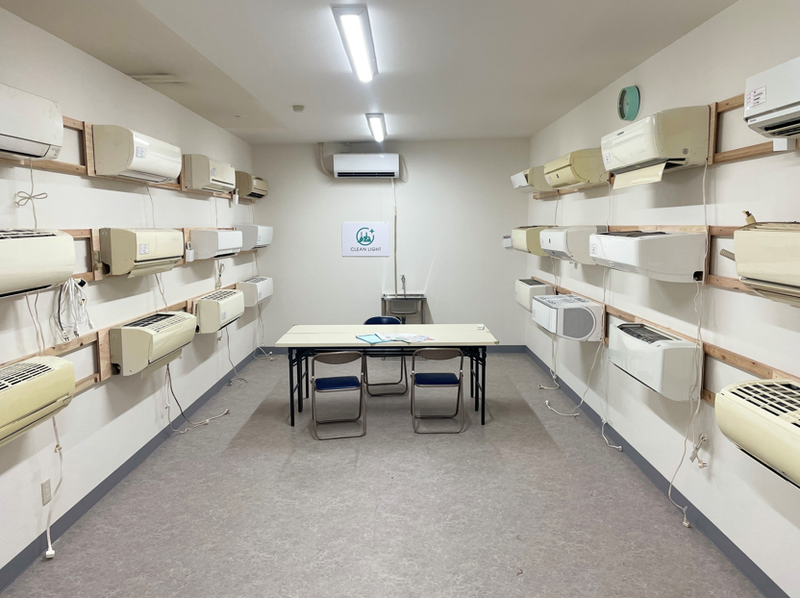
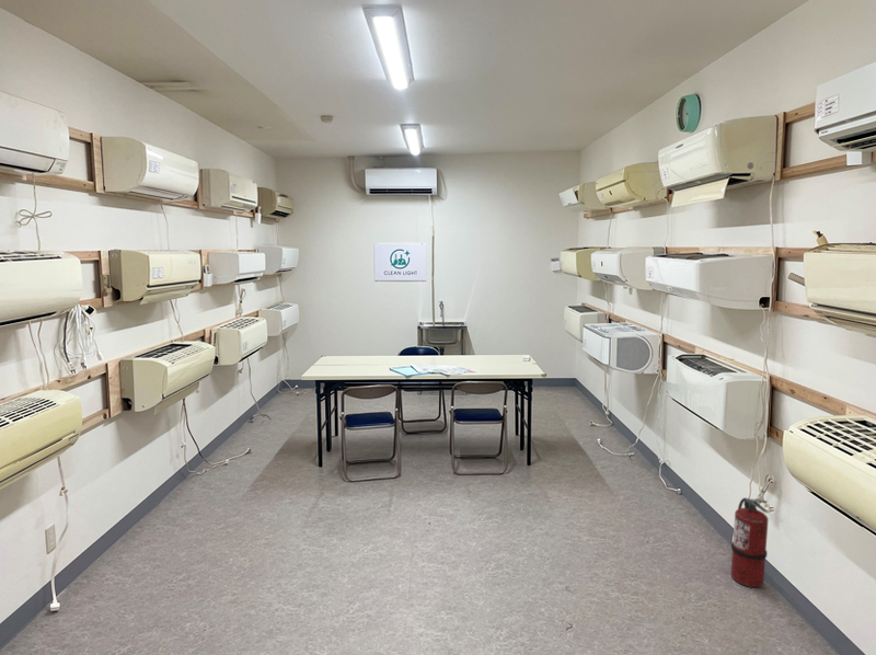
+ fire extinguisher [730,497,770,588]
